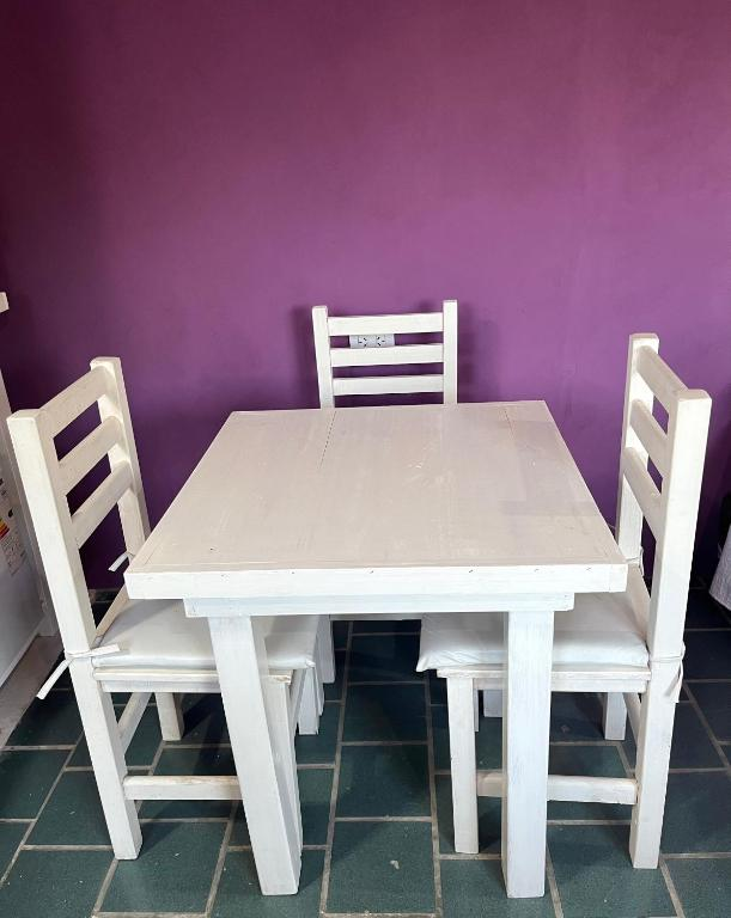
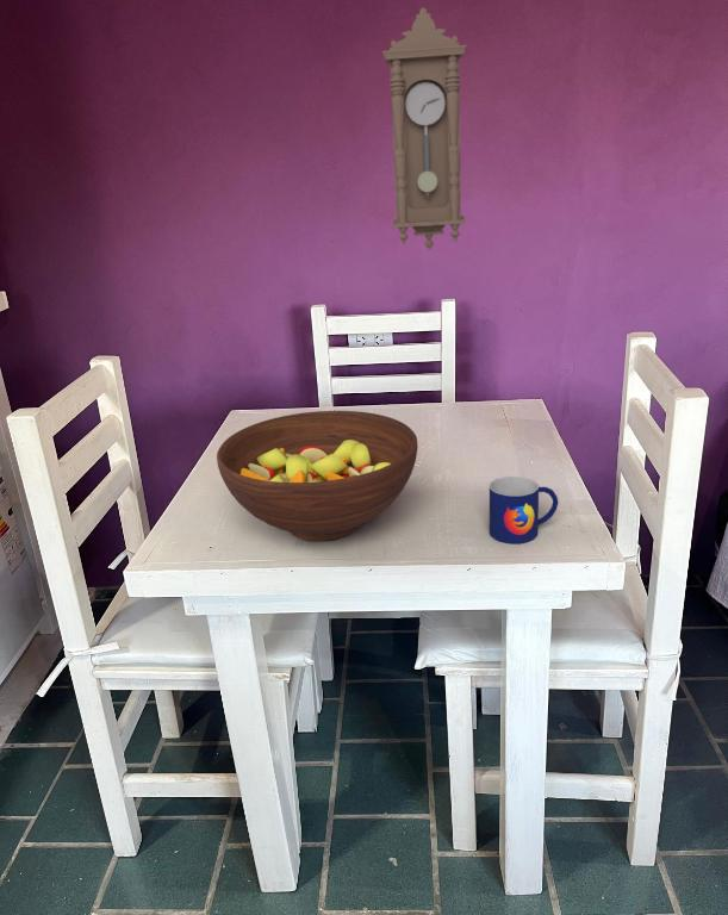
+ mug [489,475,559,544]
+ pendulum clock [381,7,467,251]
+ fruit bowl [216,410,419,542]
